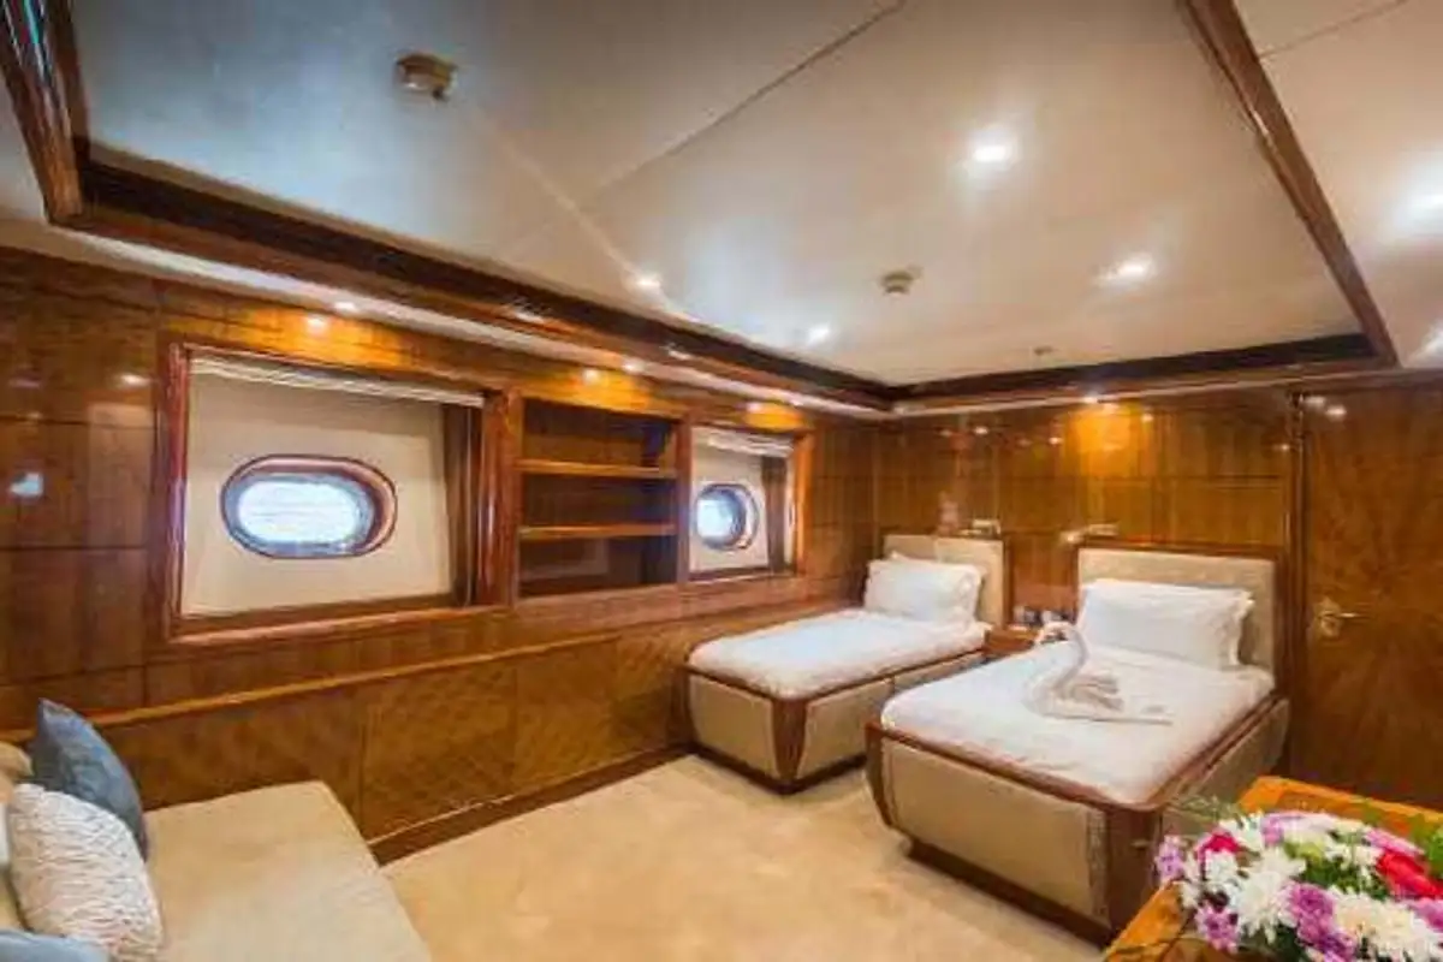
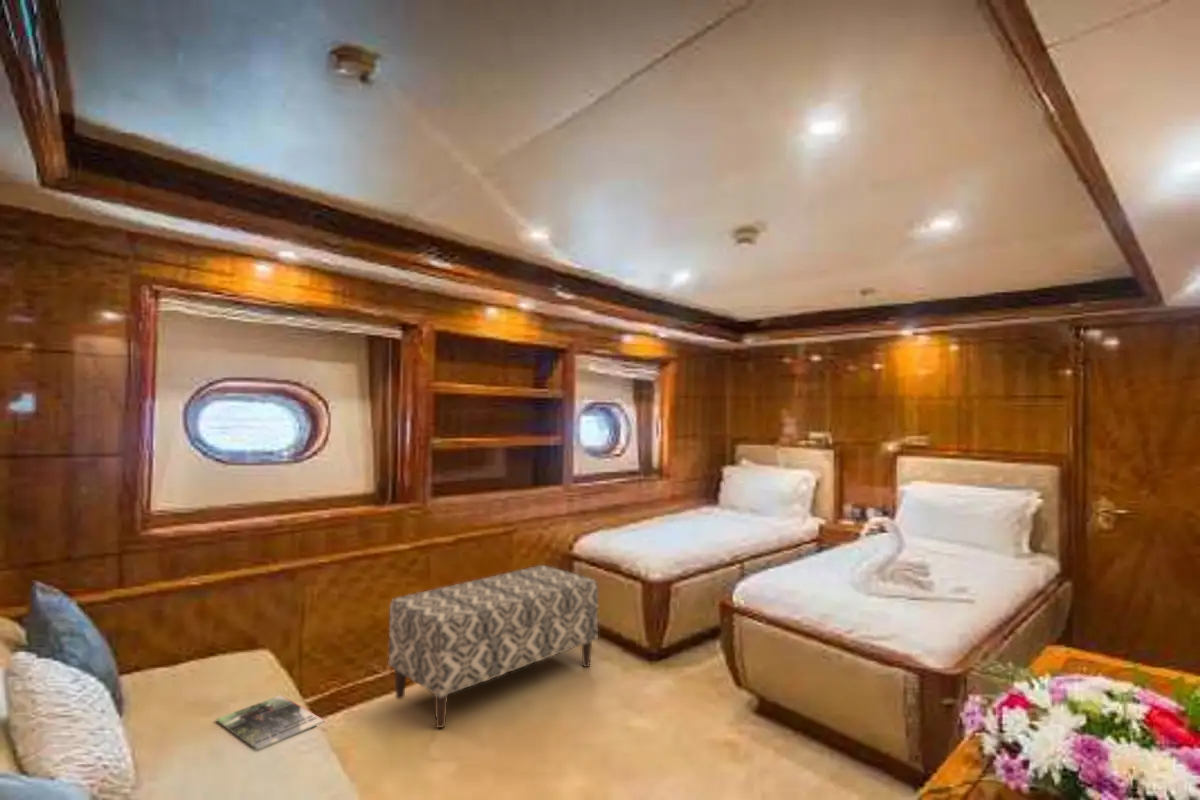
+ bench [388,564,600,729]
+ magazine [215,694,326,752]
